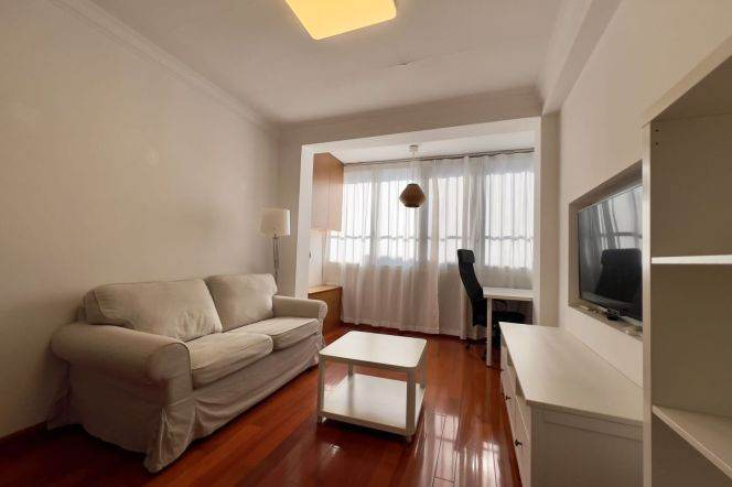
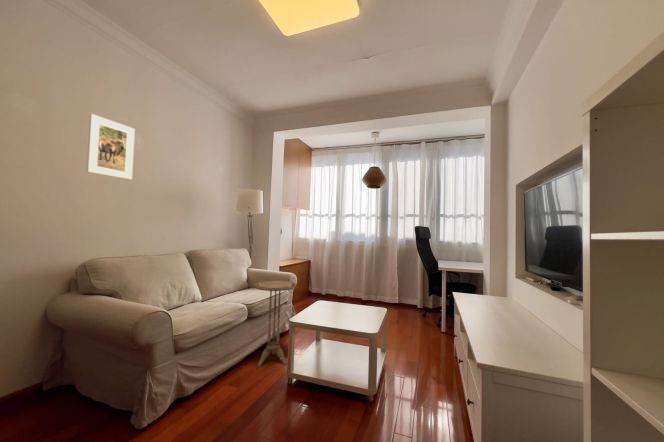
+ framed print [85,113,136,181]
+ side table [254,279,297,368]
